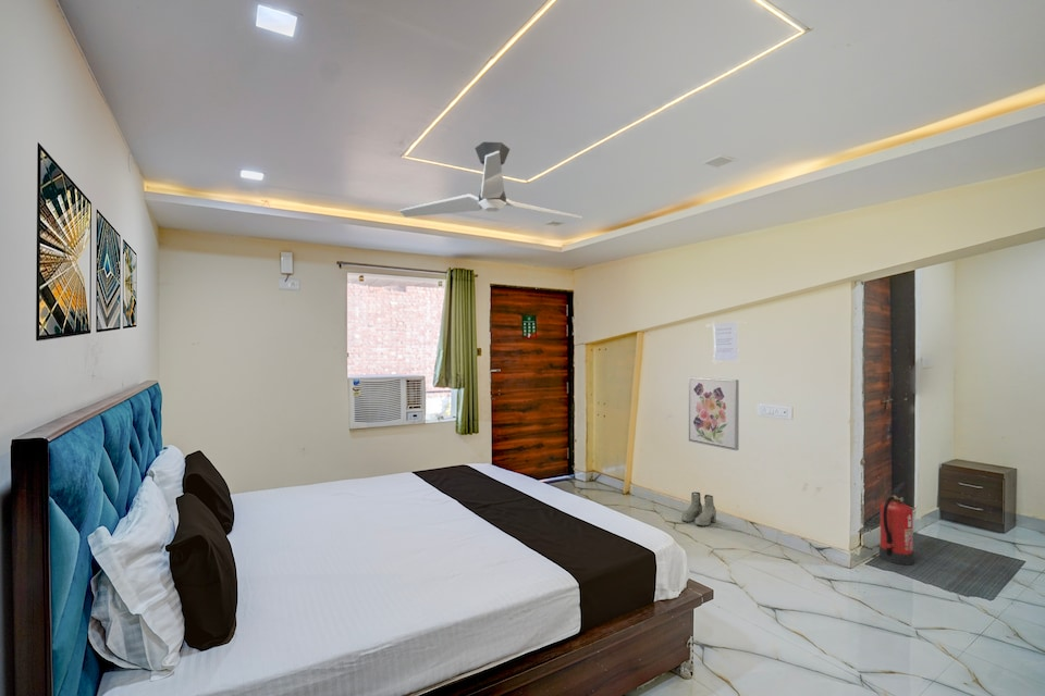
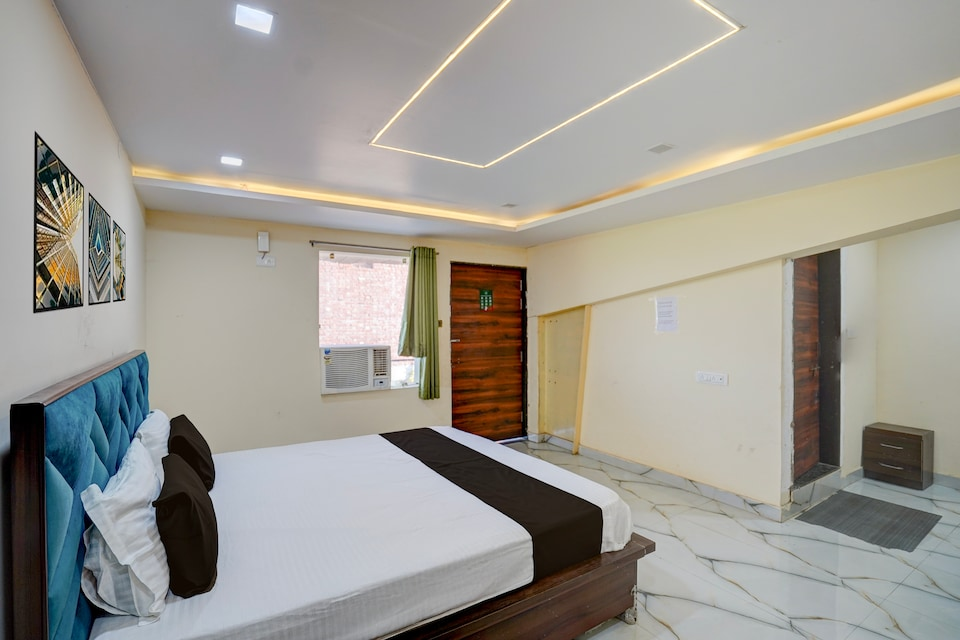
- wall art [688,376,740,451]
- boots [680,492,717,527]
- ceiling fan [398,141,585,220]
- fire extinguisher [878,481,915,567]
